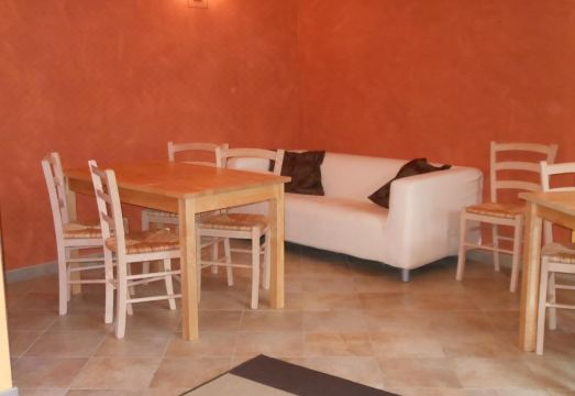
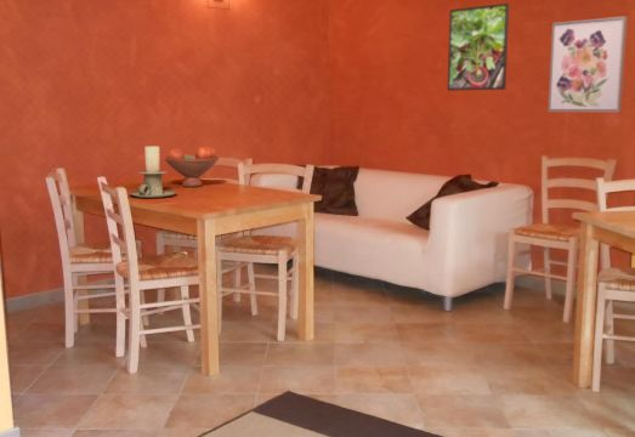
+ fruit bowl [163,146,220,188]
+ wall art [548,16,629,113]
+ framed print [447,2,510,92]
+ candle holder [129,144,178,199]
